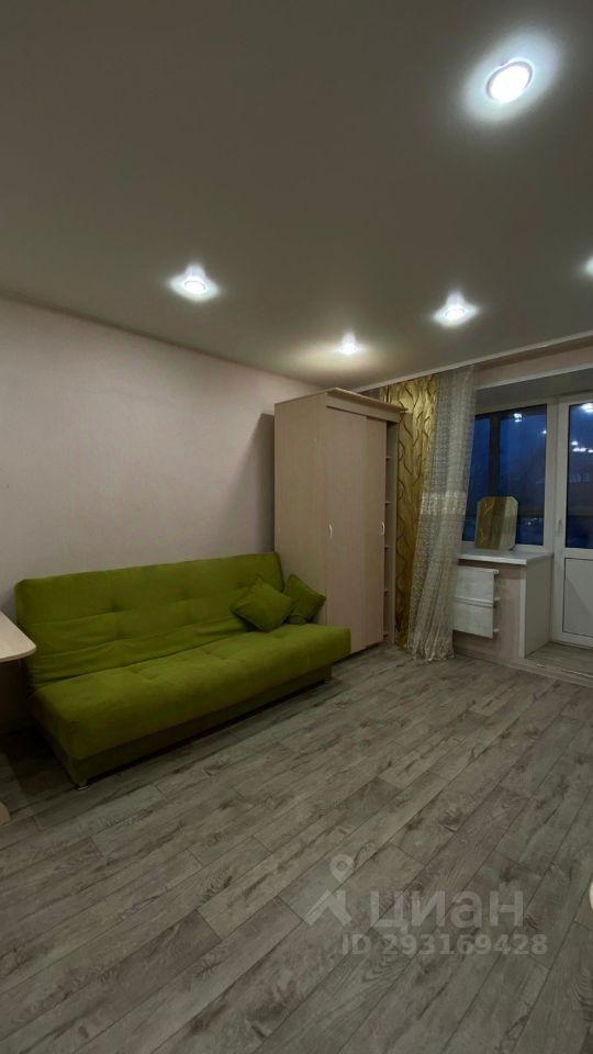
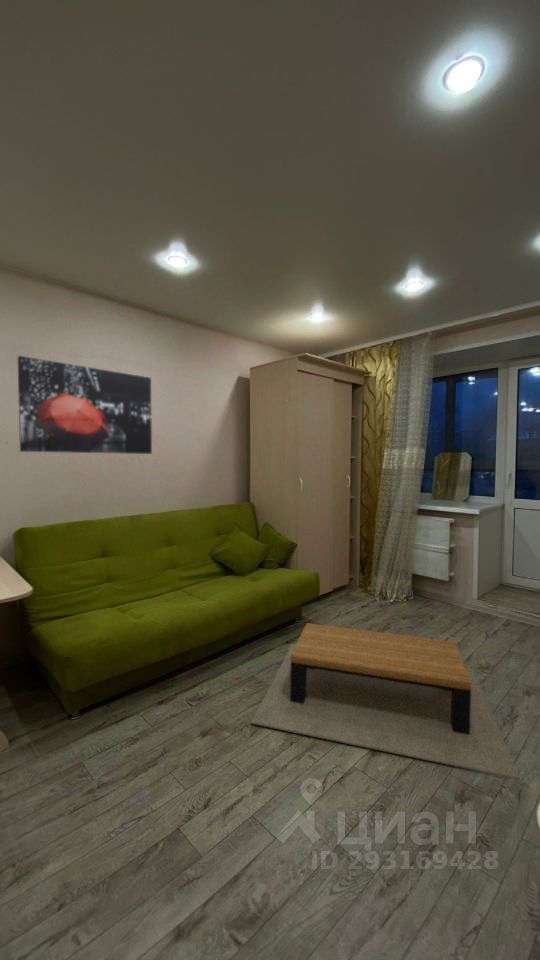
+ wall art [17,355,153,455]
+ coffee table [250,622,520,780]
